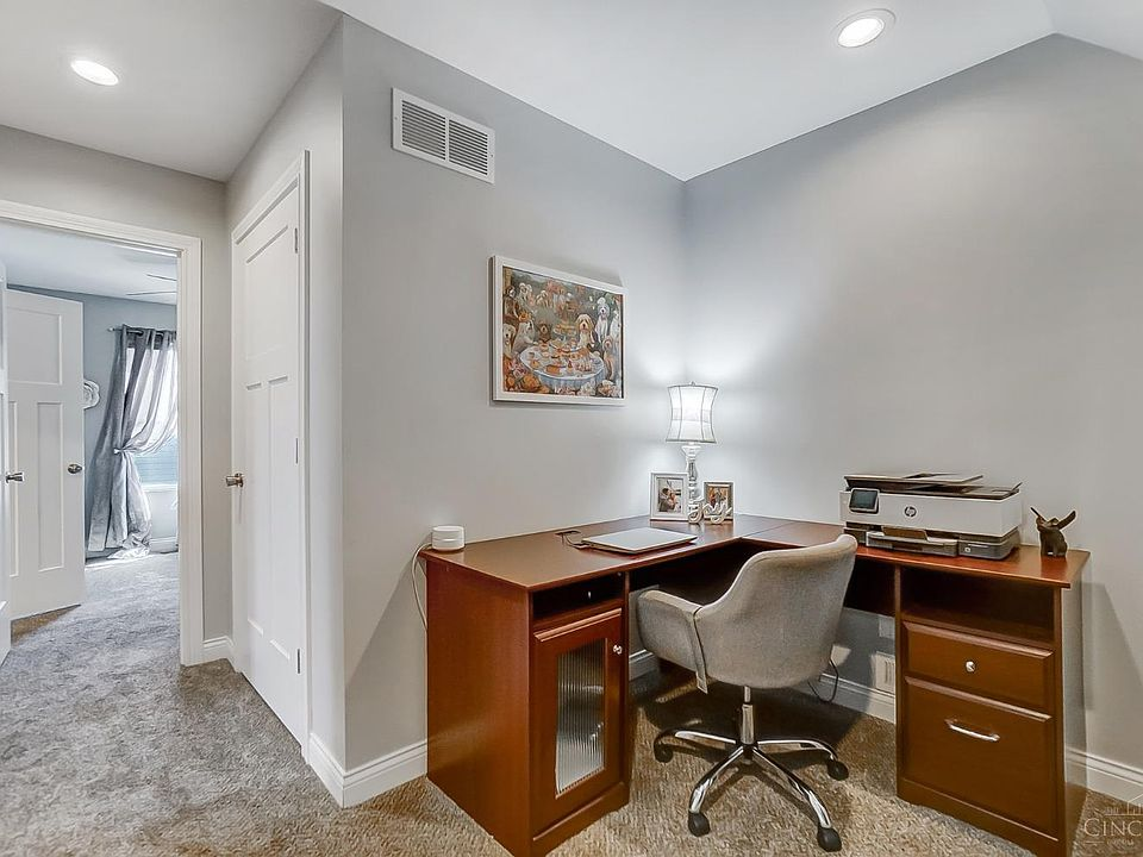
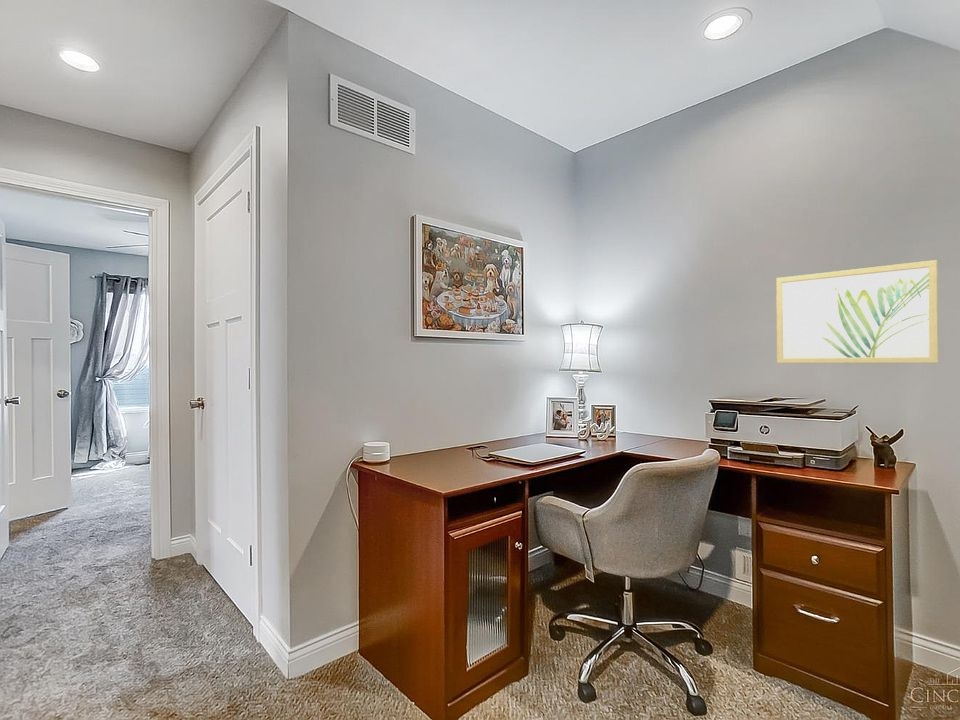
+ wall art [775,259,940,364]
